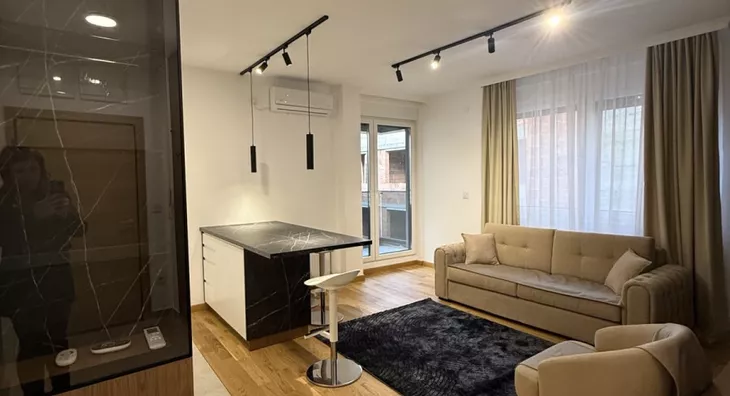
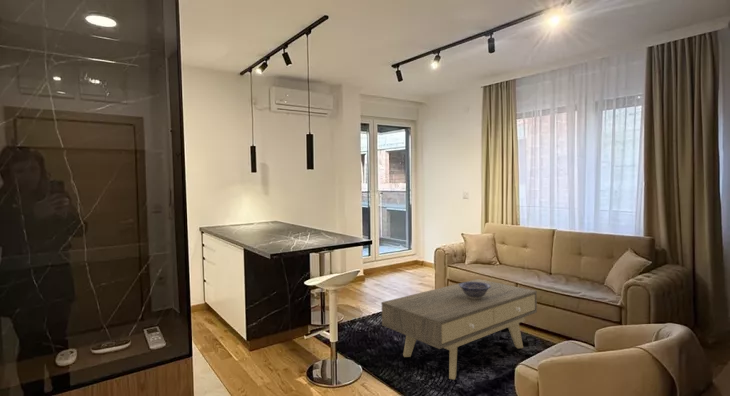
+ decorative bowl [459,281,491,299]
+ coffee table [380,278,538,381]
